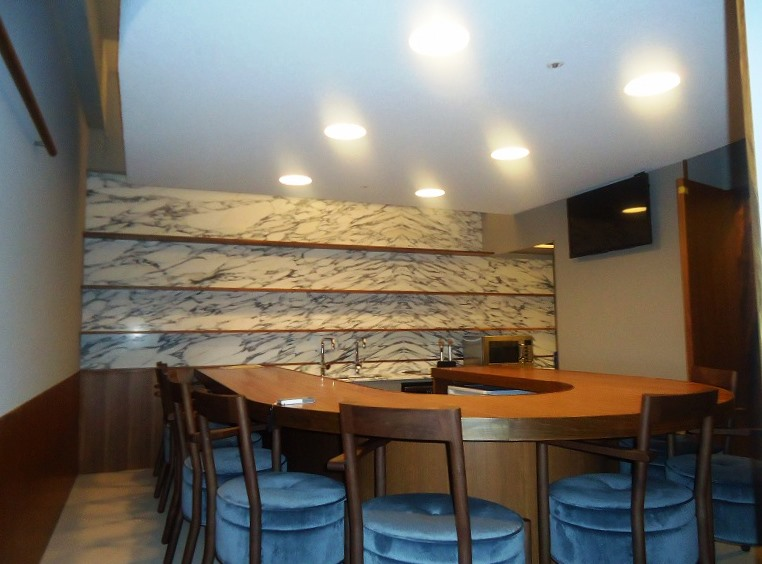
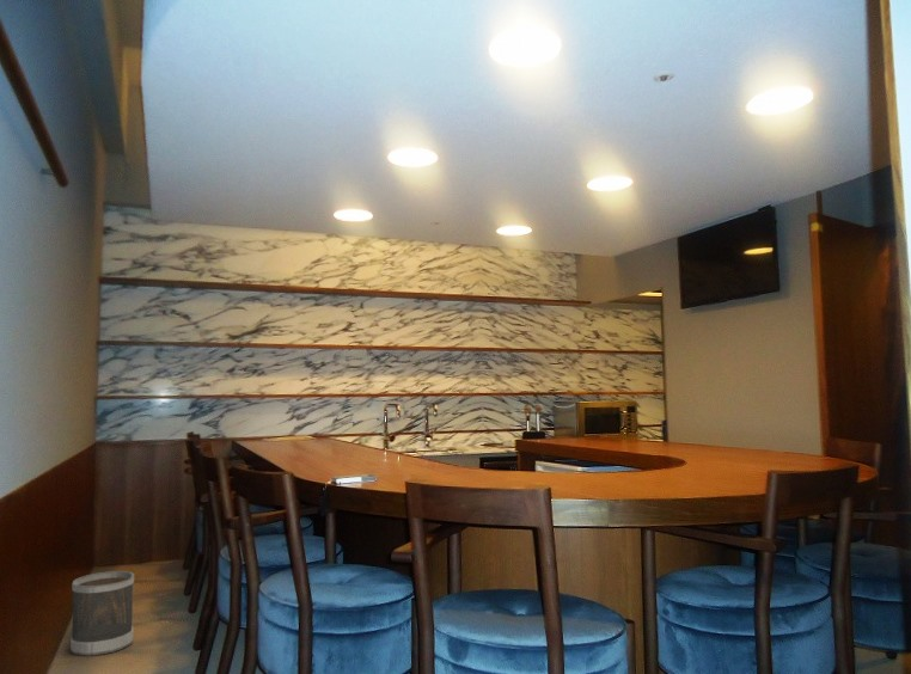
+ wastebasket [69,570,135,657]
